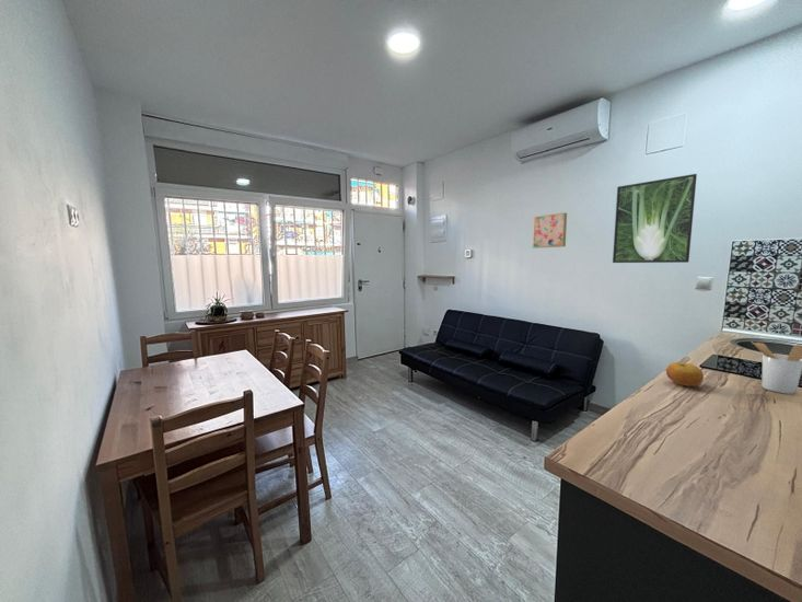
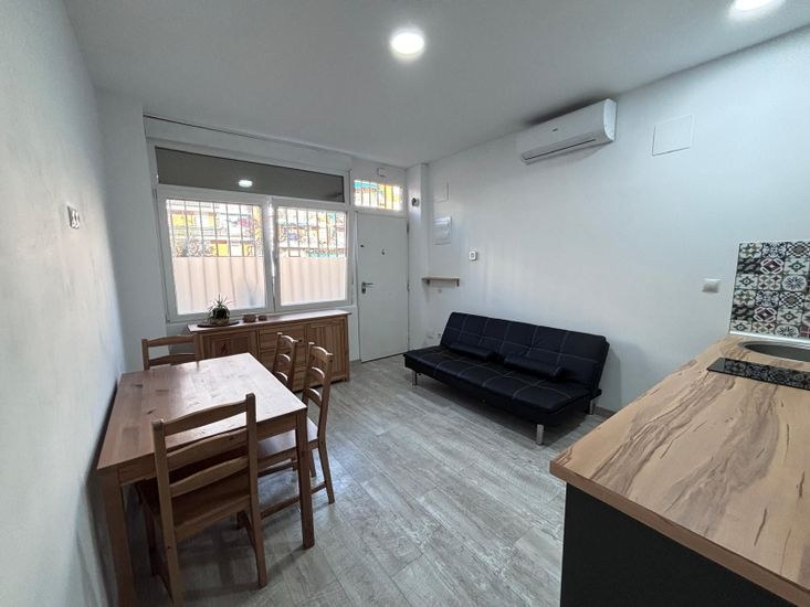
- utensil holder [752,341,802,395]
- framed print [612,173,698,264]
- fruit [665,361,705,387]
- wall art [532,211,568,250]
